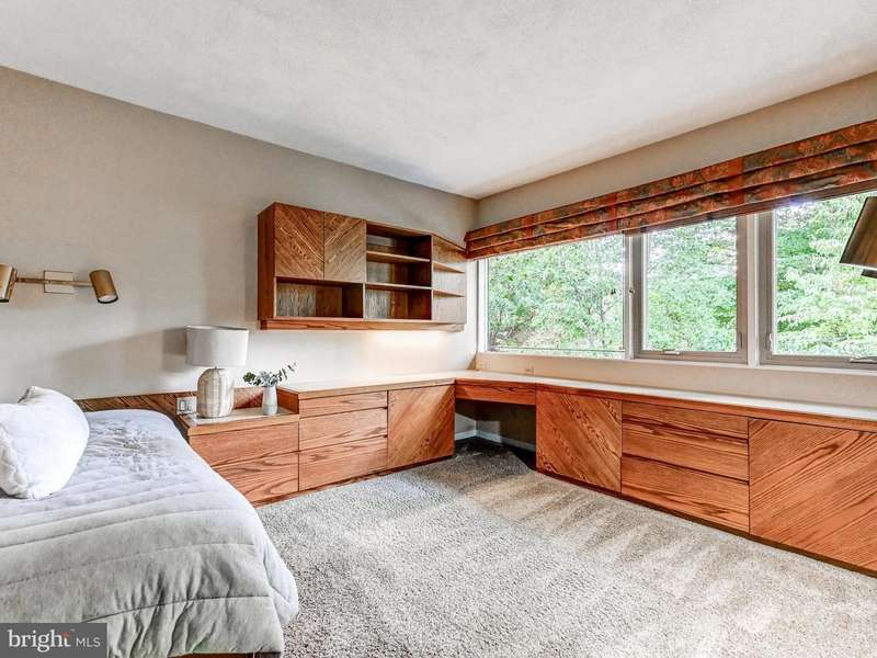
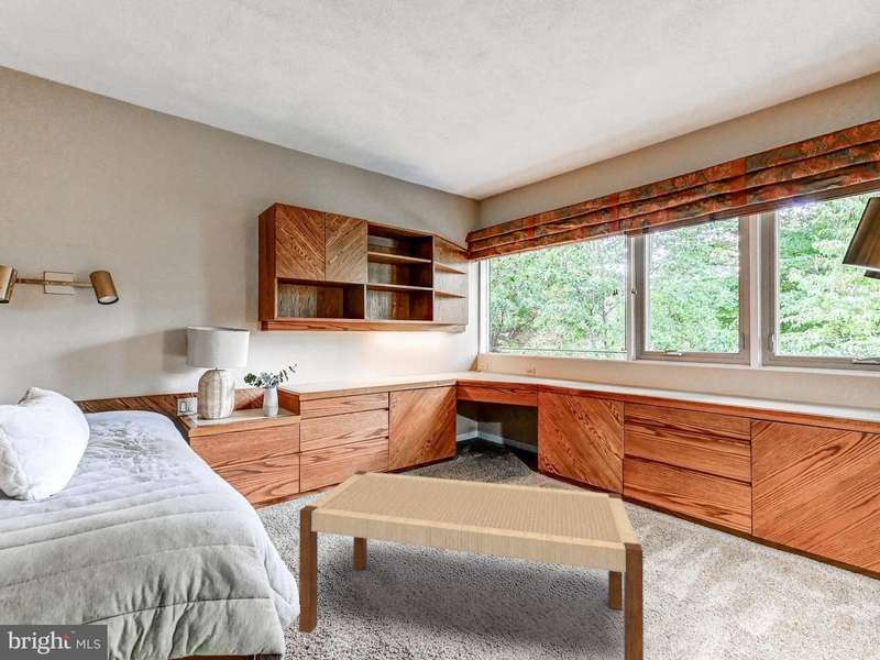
+ bench [298,470,645,660]
